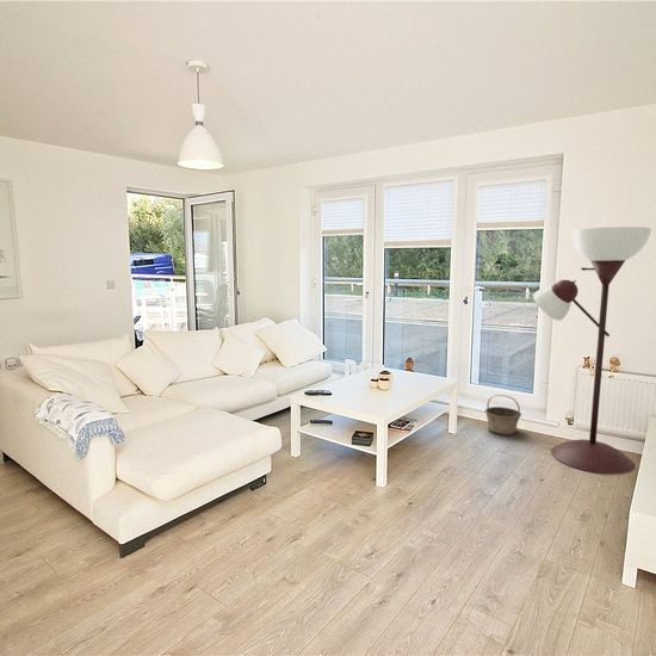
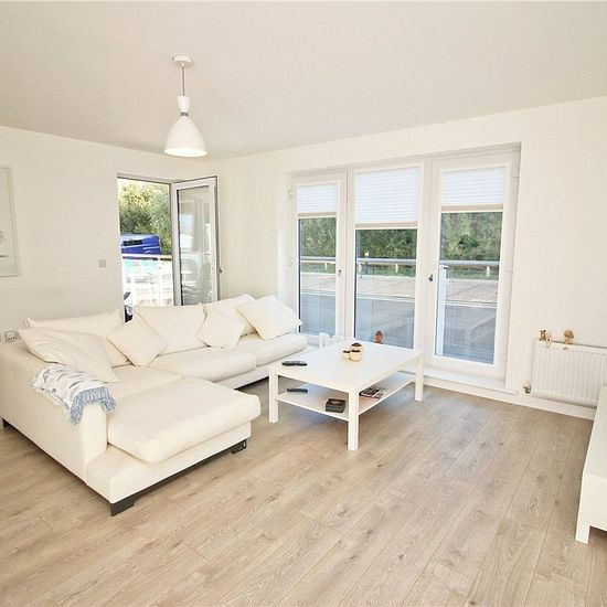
- basket [484,394,522,437]
- floor lamp [532,225,652,475]
